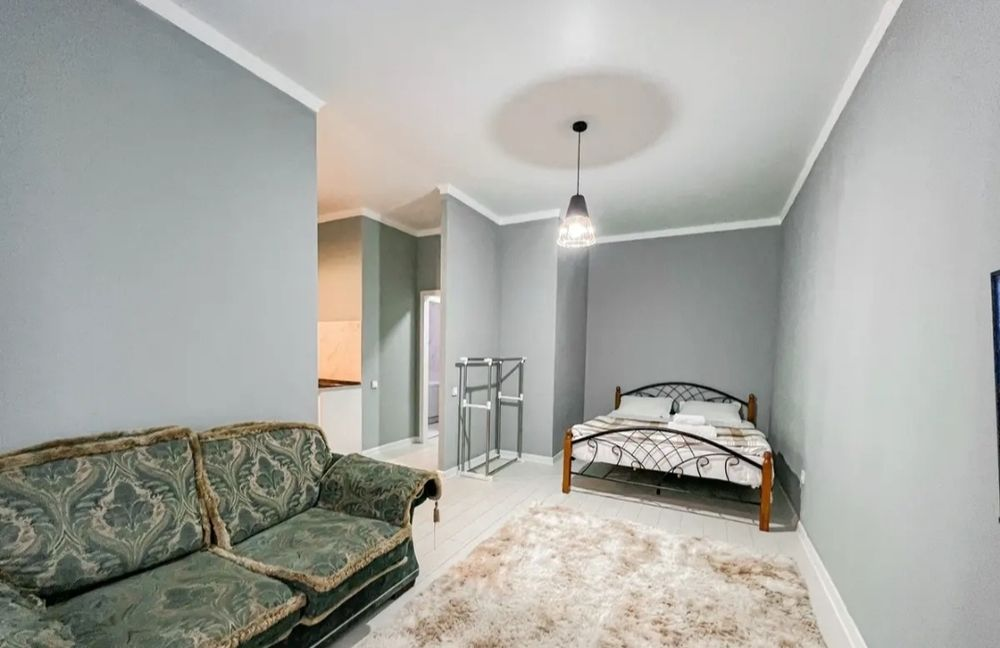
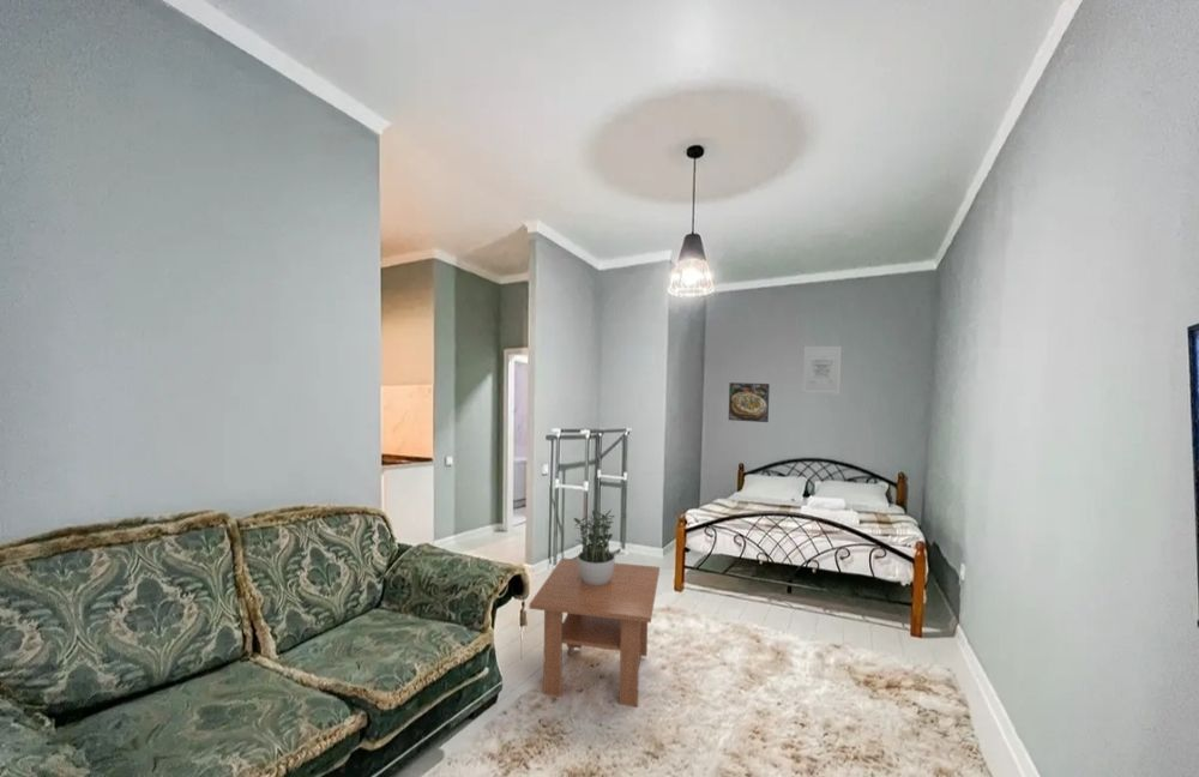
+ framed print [728,381,771,423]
+ potted plant [573,508,616,585]
+ coffee table [528,556,661,709]
+ wall art [802,345,843,394]
